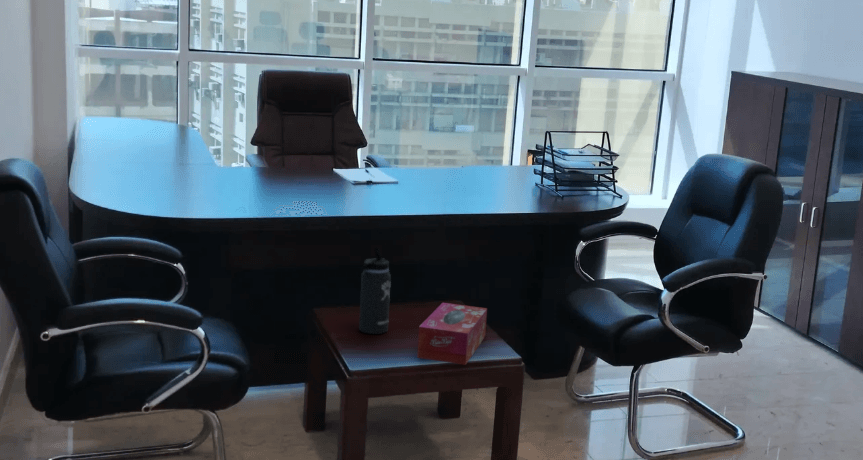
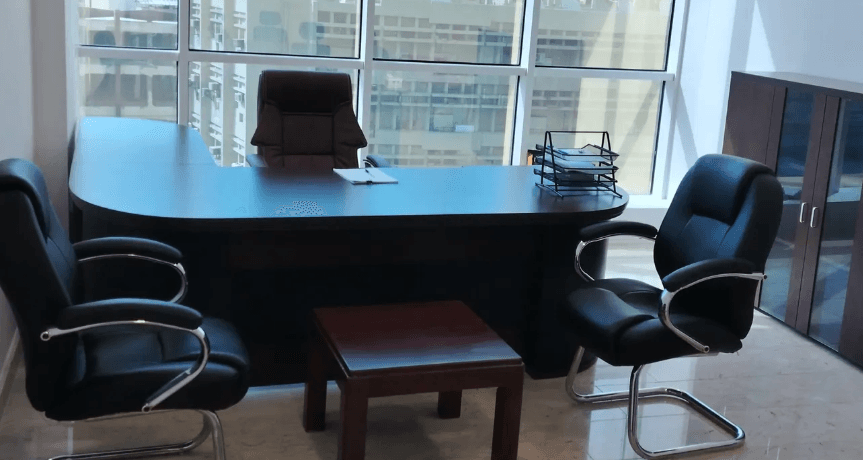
- thermos bottle [358,246,392,335]
- tissue box [416,302,488,366]
